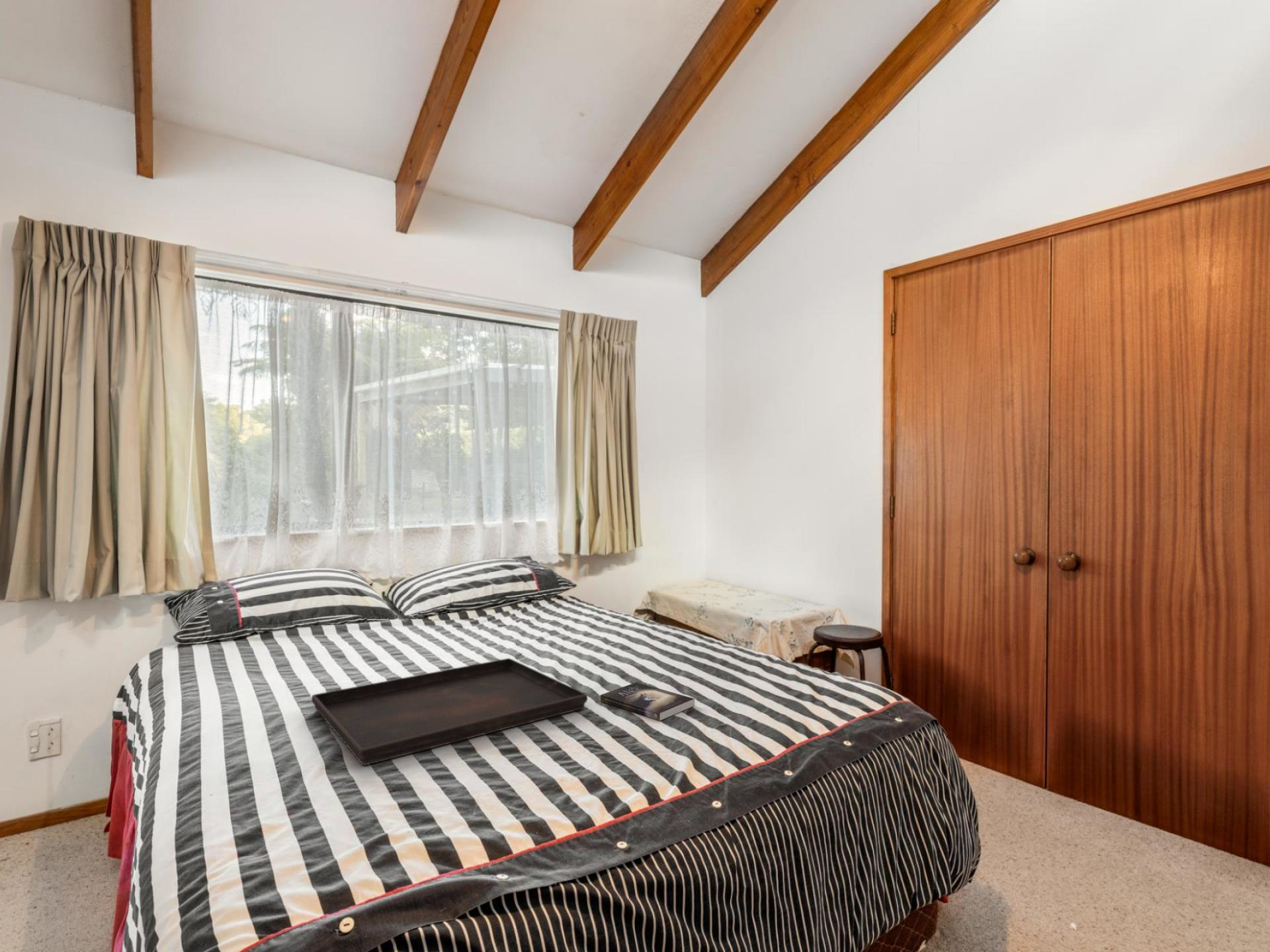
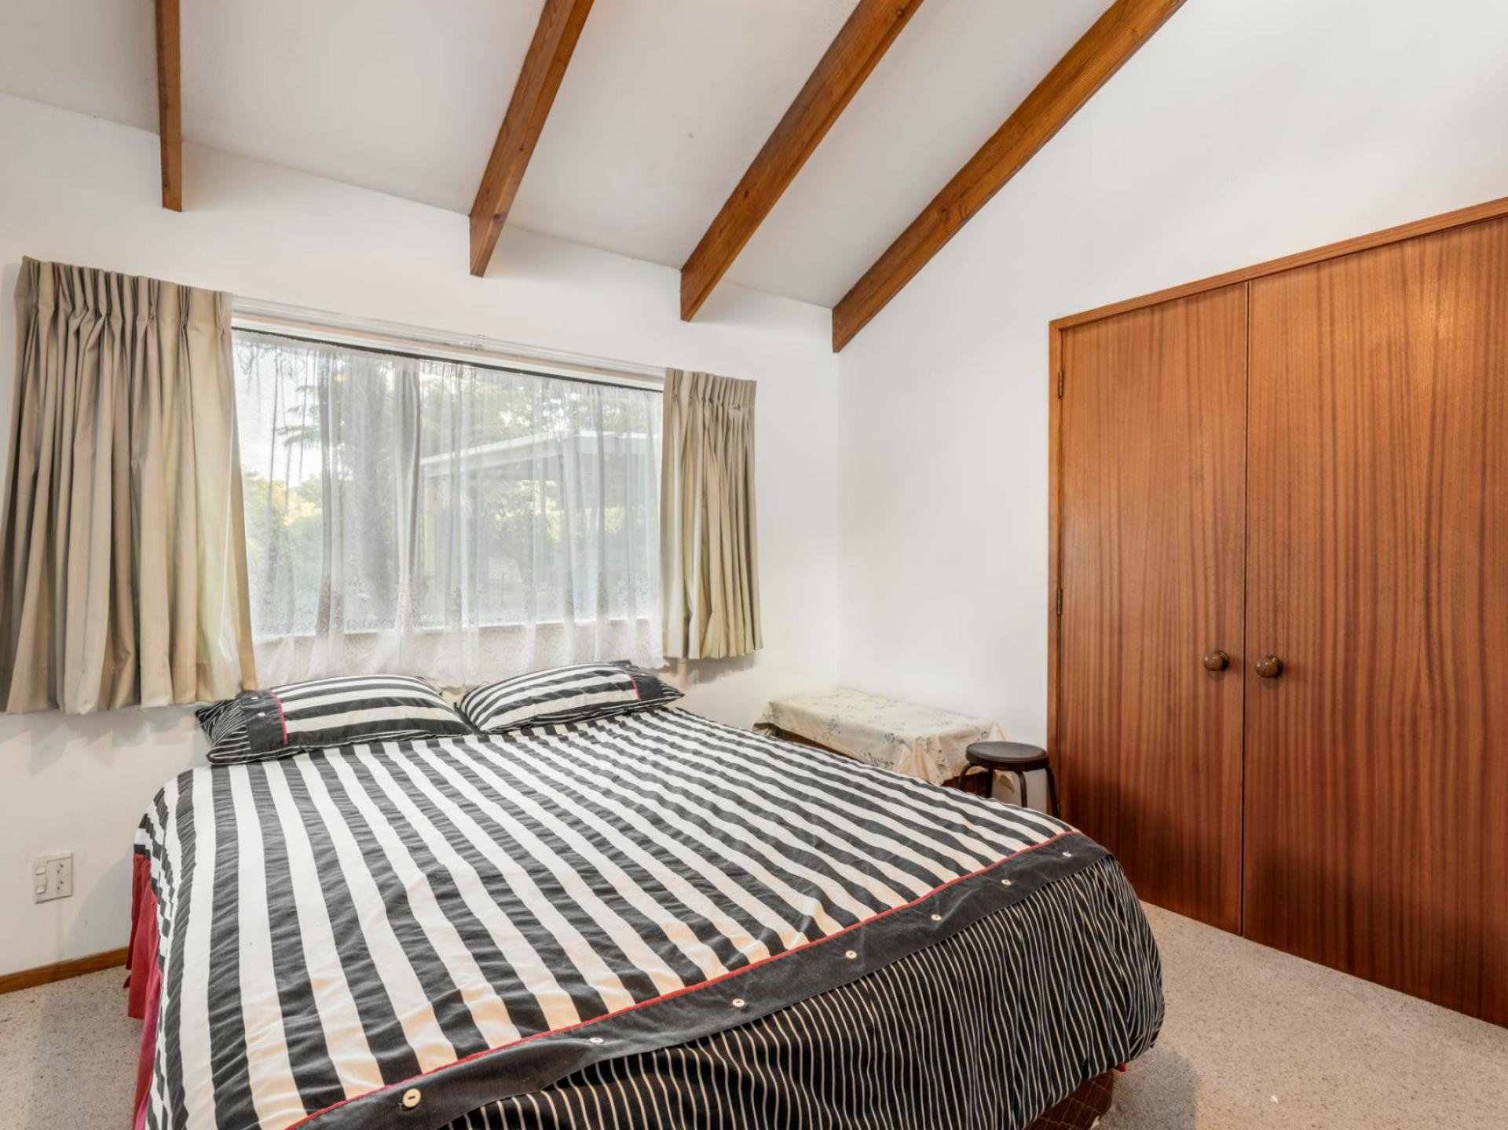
- book [600,682,695,721]
- serving tray [311,658,588,766]
